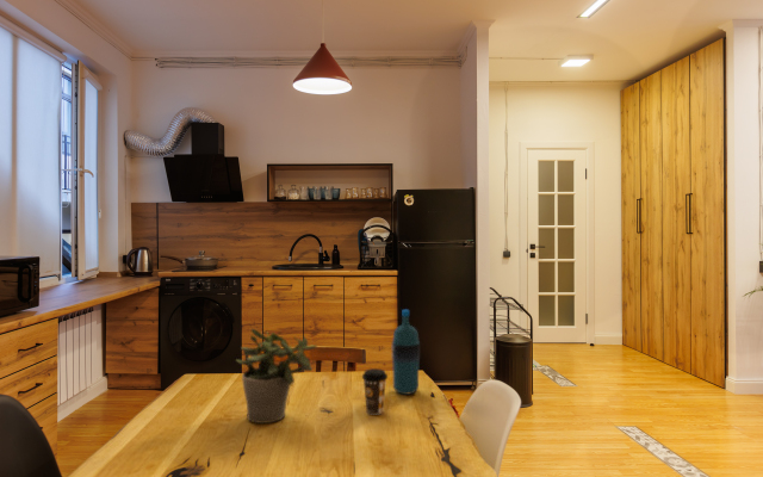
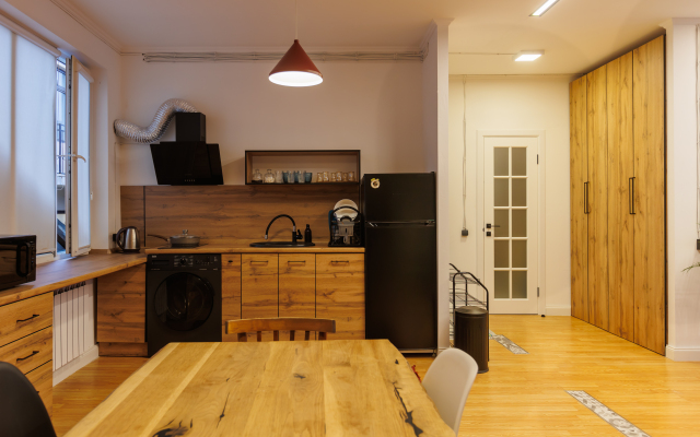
- potted plant [235,328,318,425]
- water bottle [391,309,421,396]
- coffee cup [361,367,389,416]
